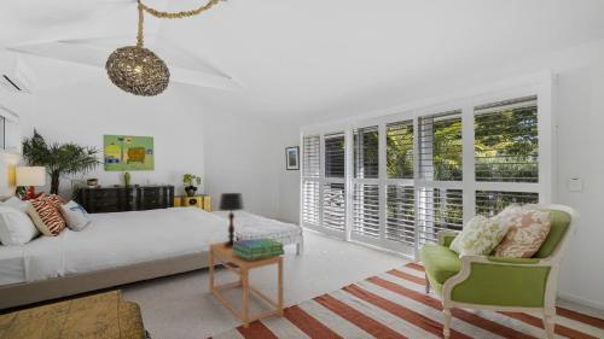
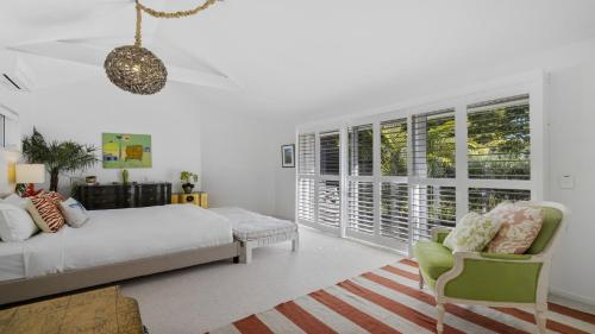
- side table [208,239,285,329]
- stack of books [232,238,286,259]
- table lamp [217,192,245,249]
